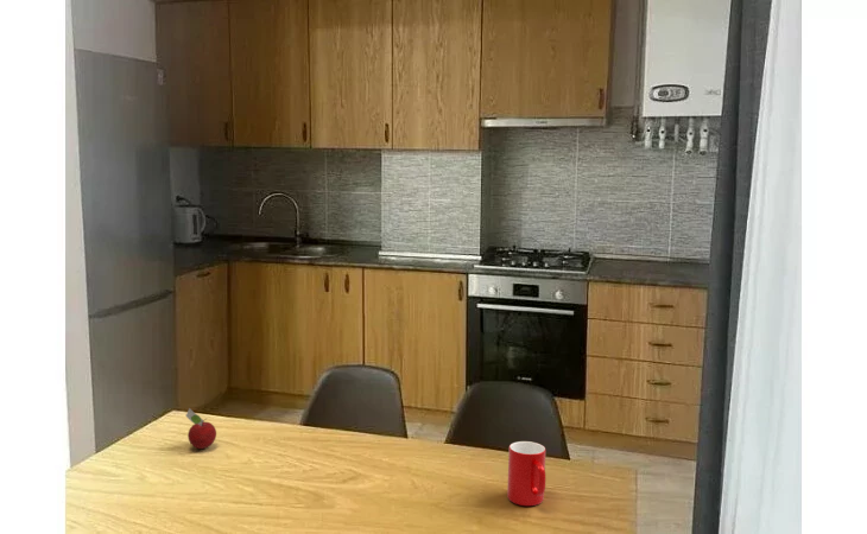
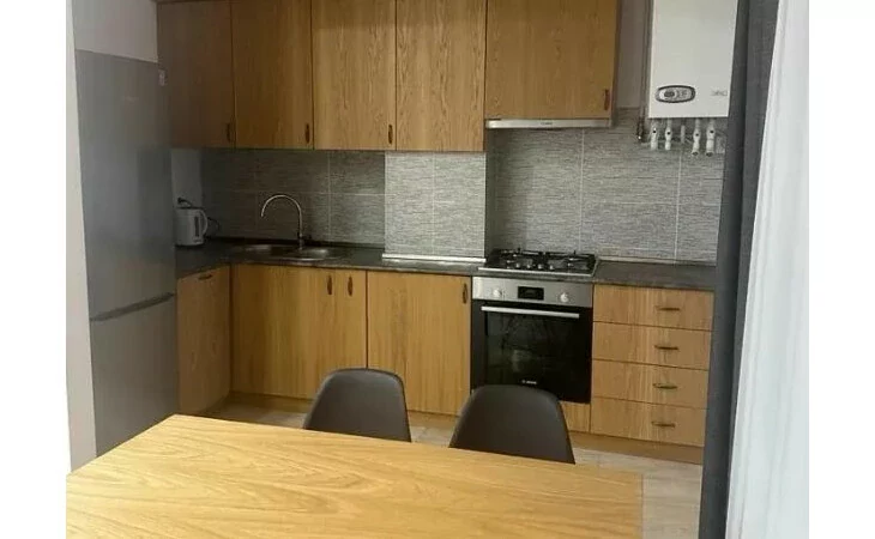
- cup [506,440,546,507]
- fruit [184,407,217,450]
